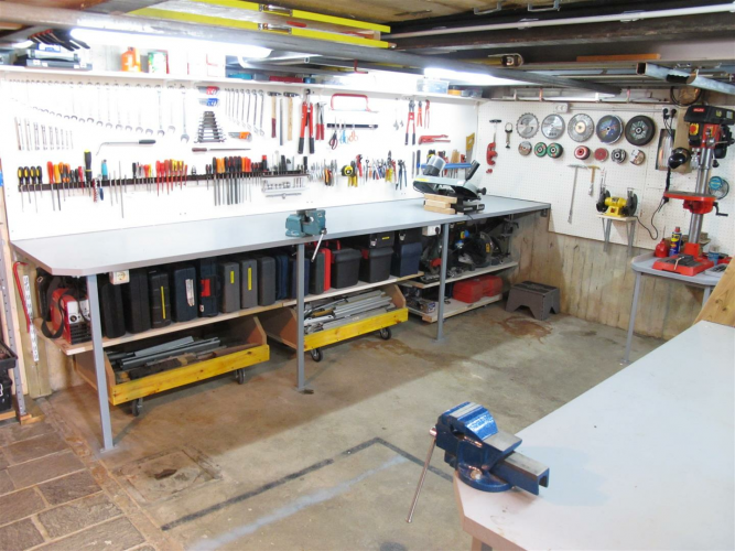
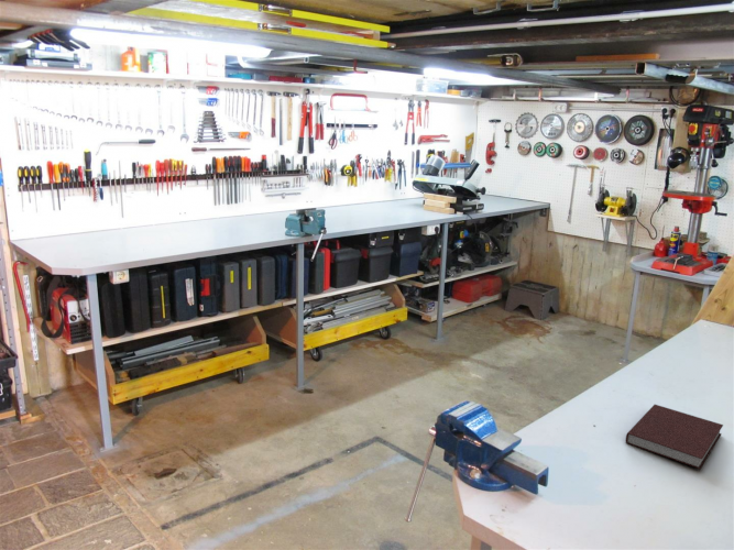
+ notebook [625,404,724,470]
